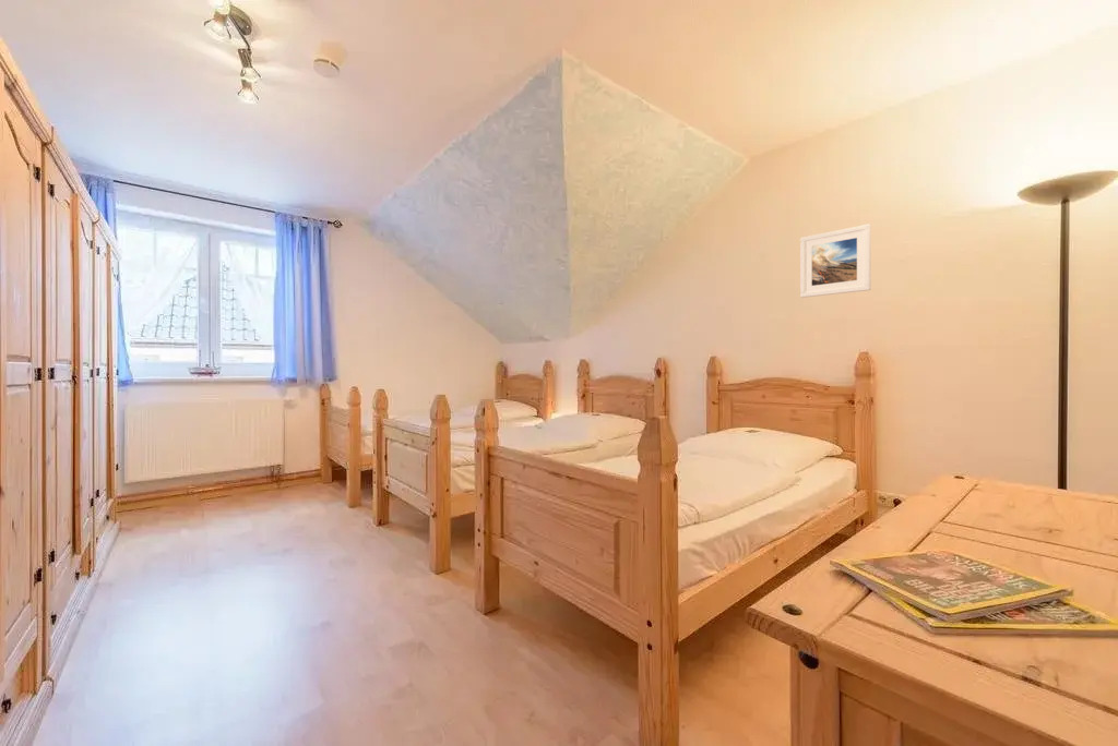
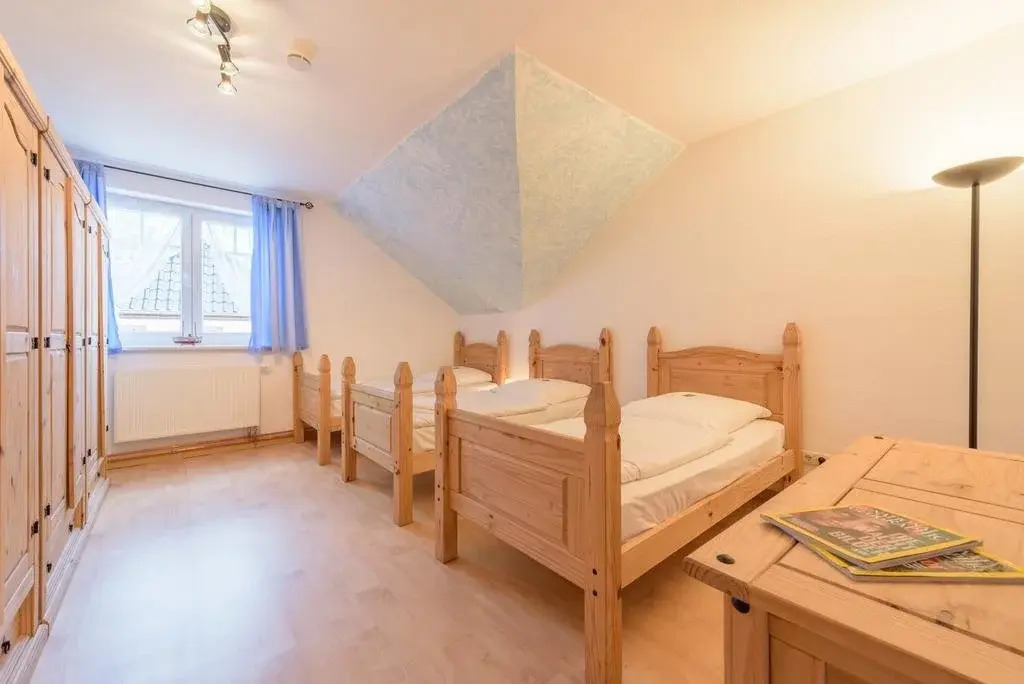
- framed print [799,224,872,299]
